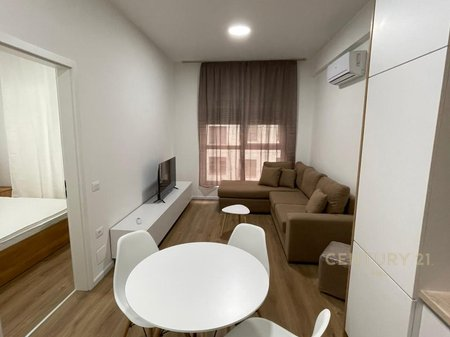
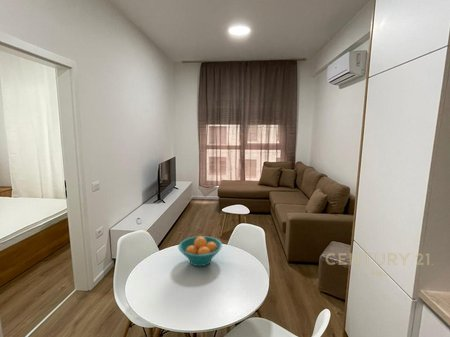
+ fruit bowl [177,235,223,267]
